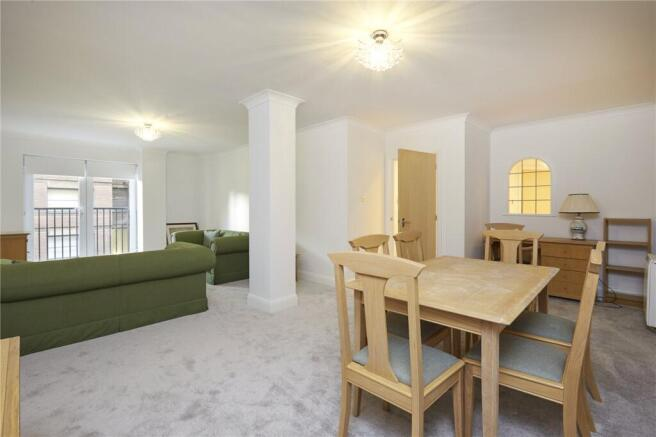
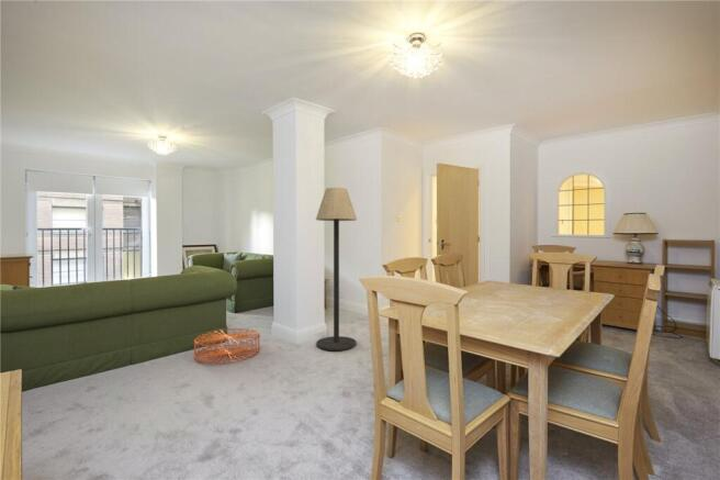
+ basket [193,327,260,365]
+ floor lamp [315,187,358,351]
